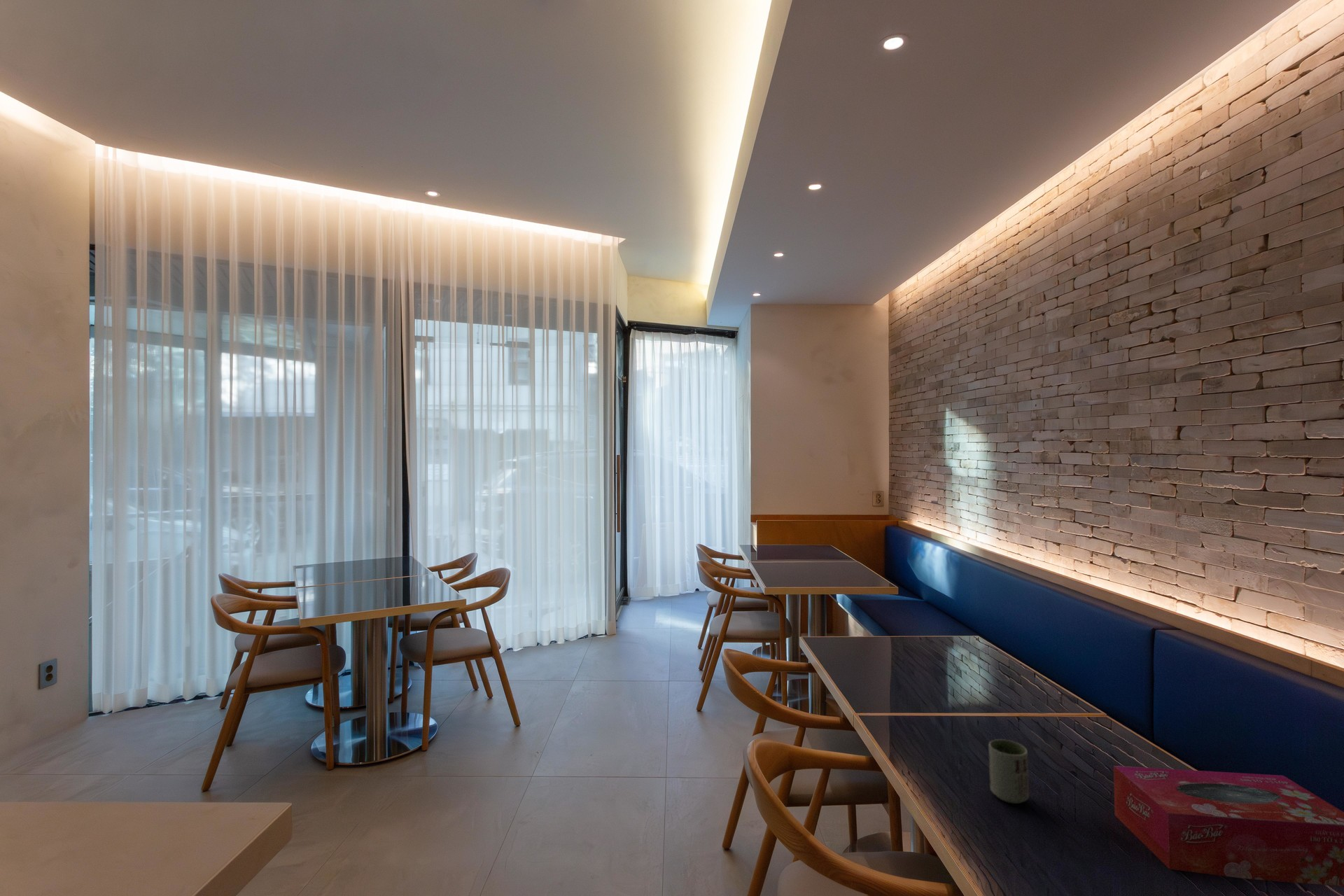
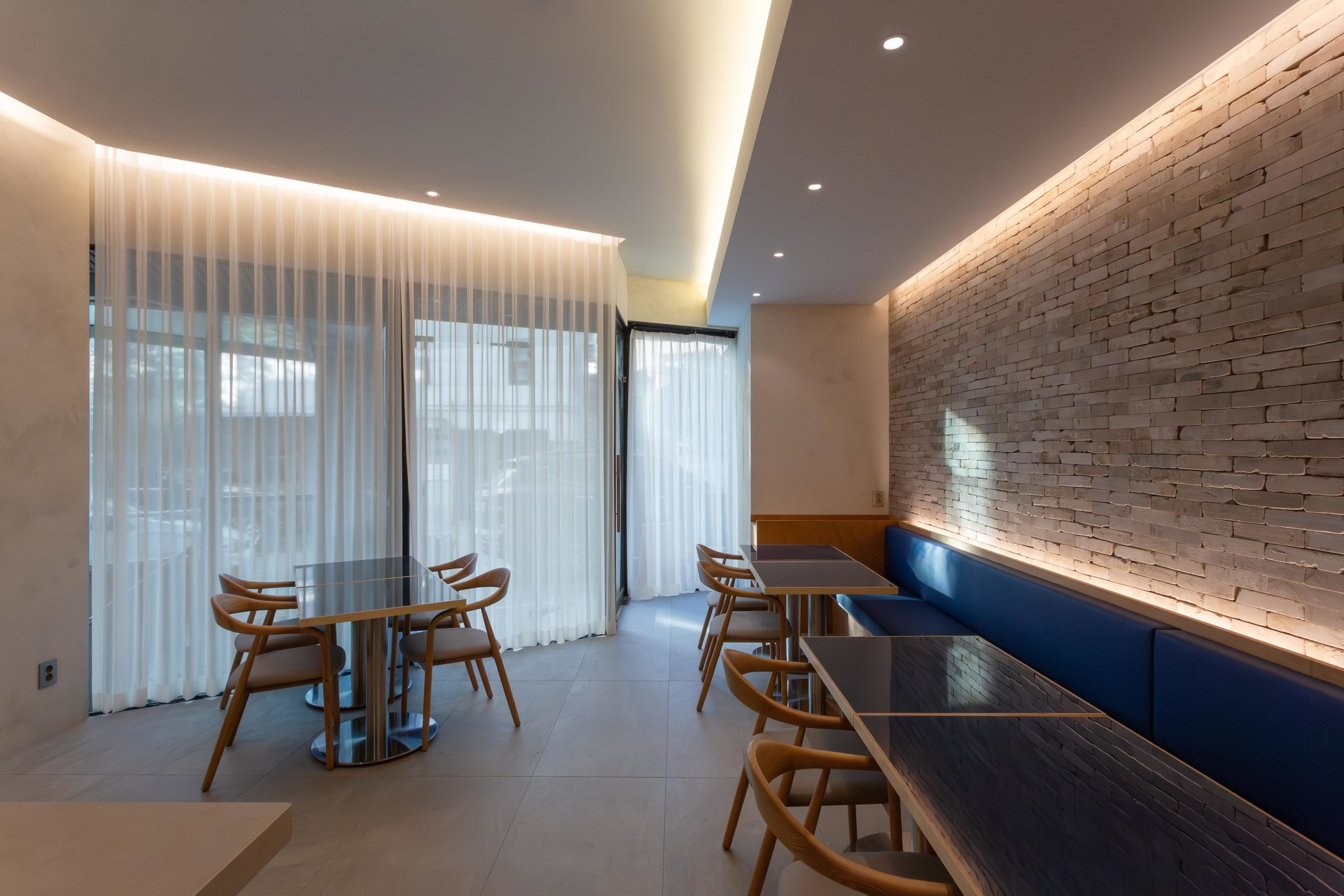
- tissue box [1113,765,1344,888]
- cup [988,738,1030,804]
